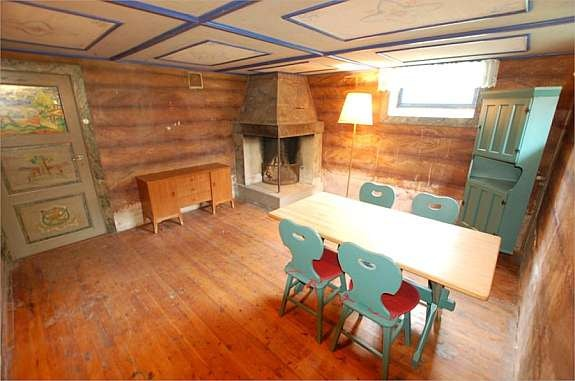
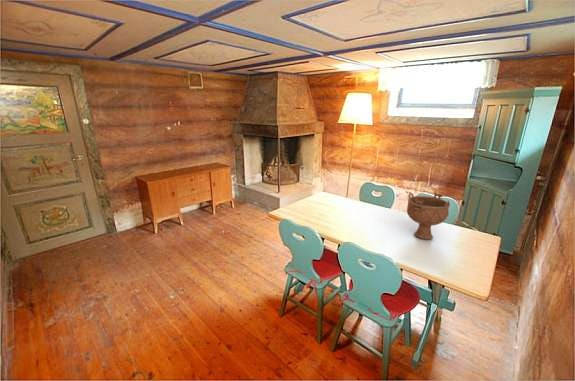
+ decorative bowl [406,191,451,240]
